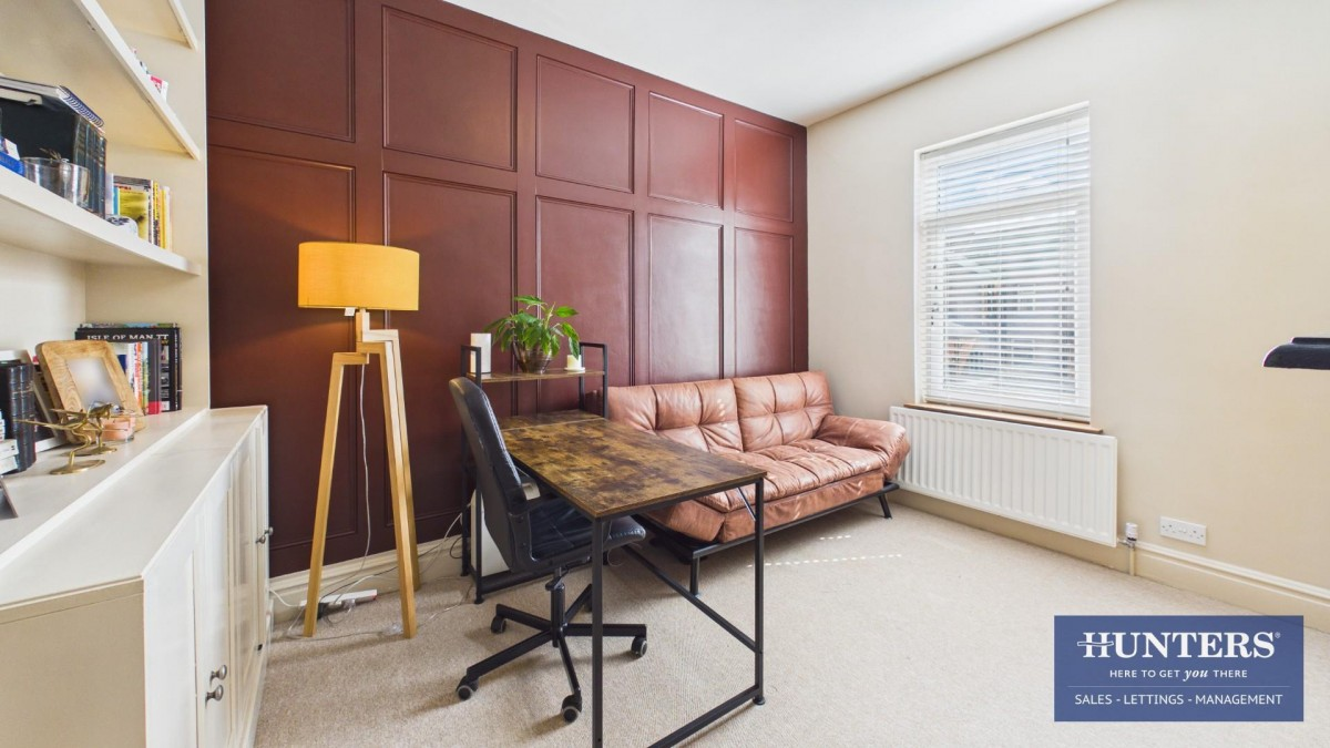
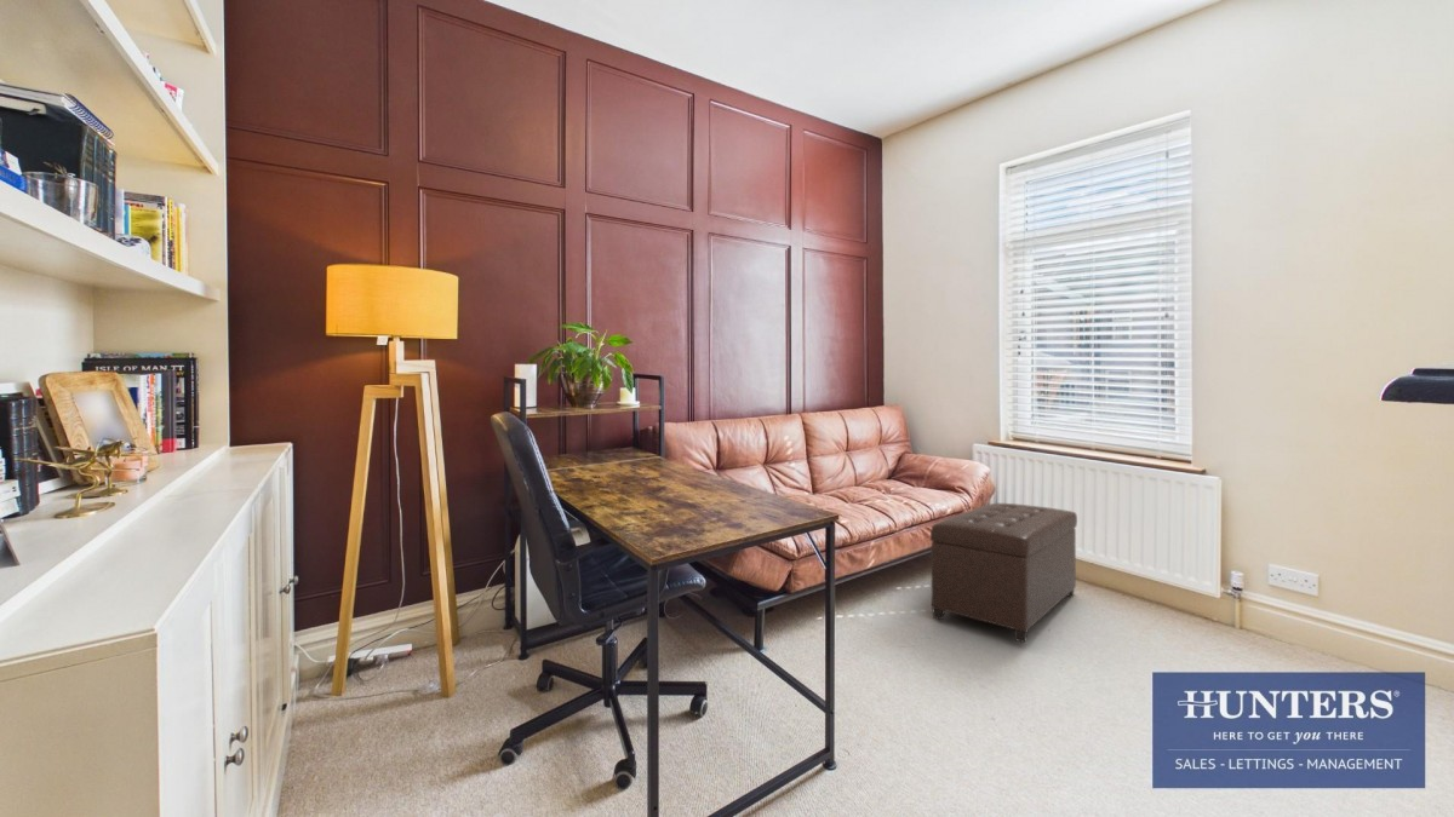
+ ottoman [929,502,1078,644]
